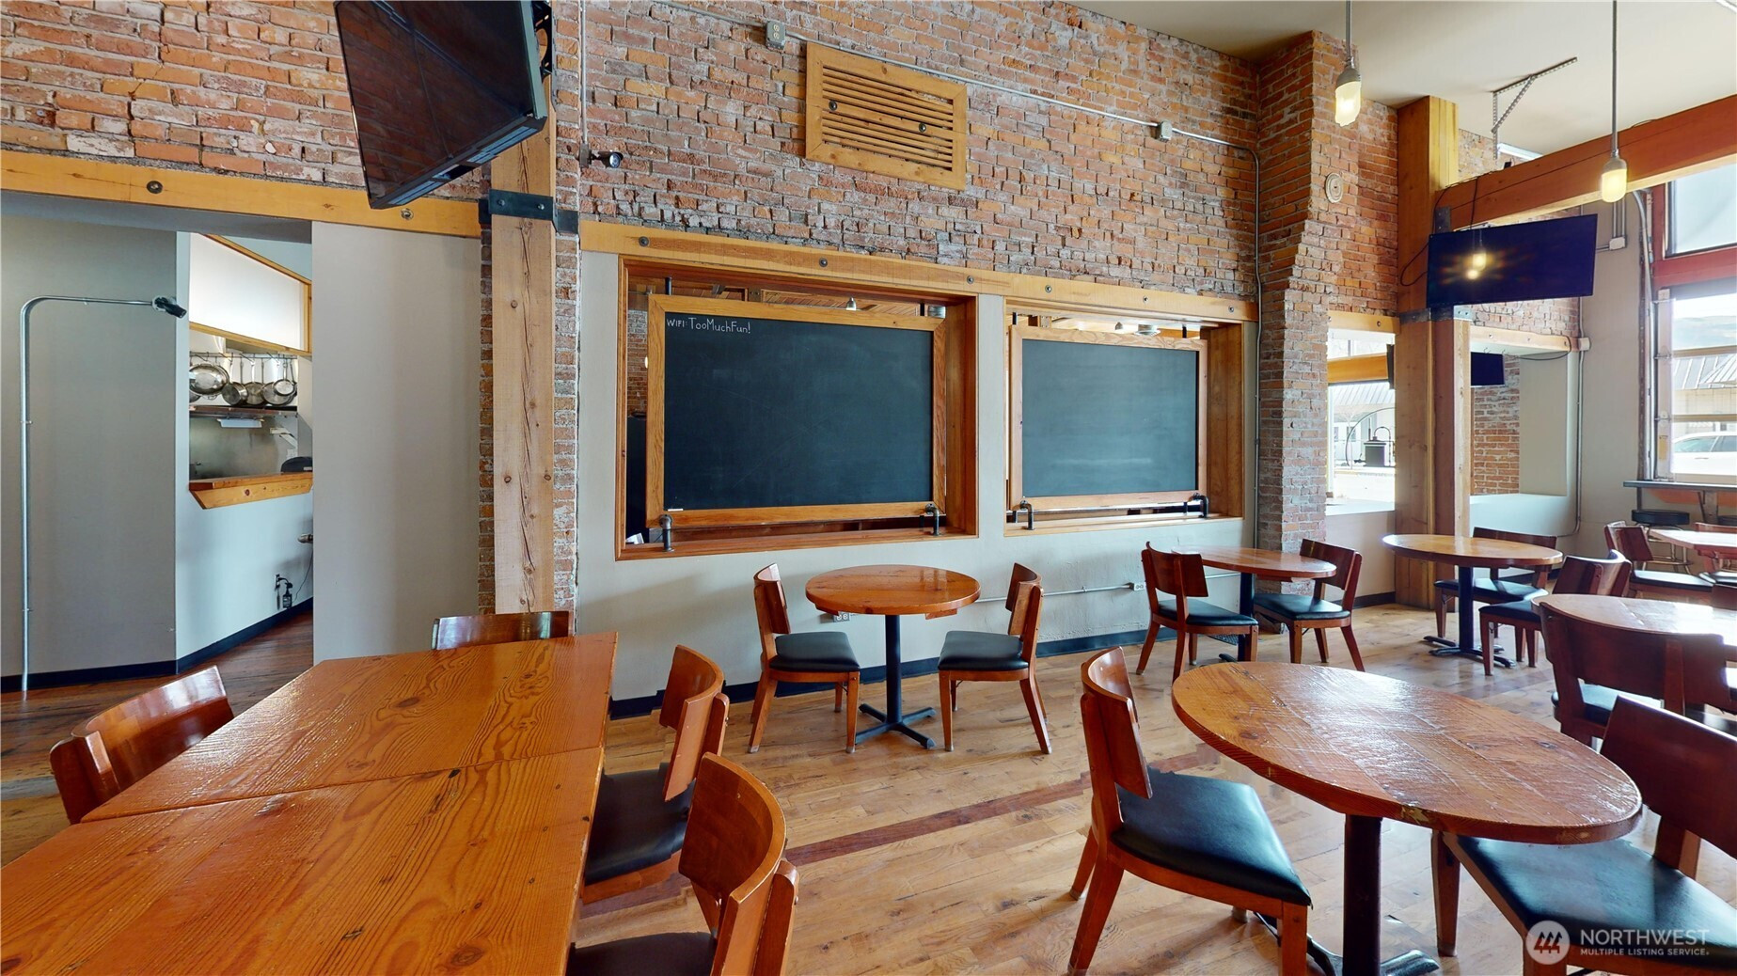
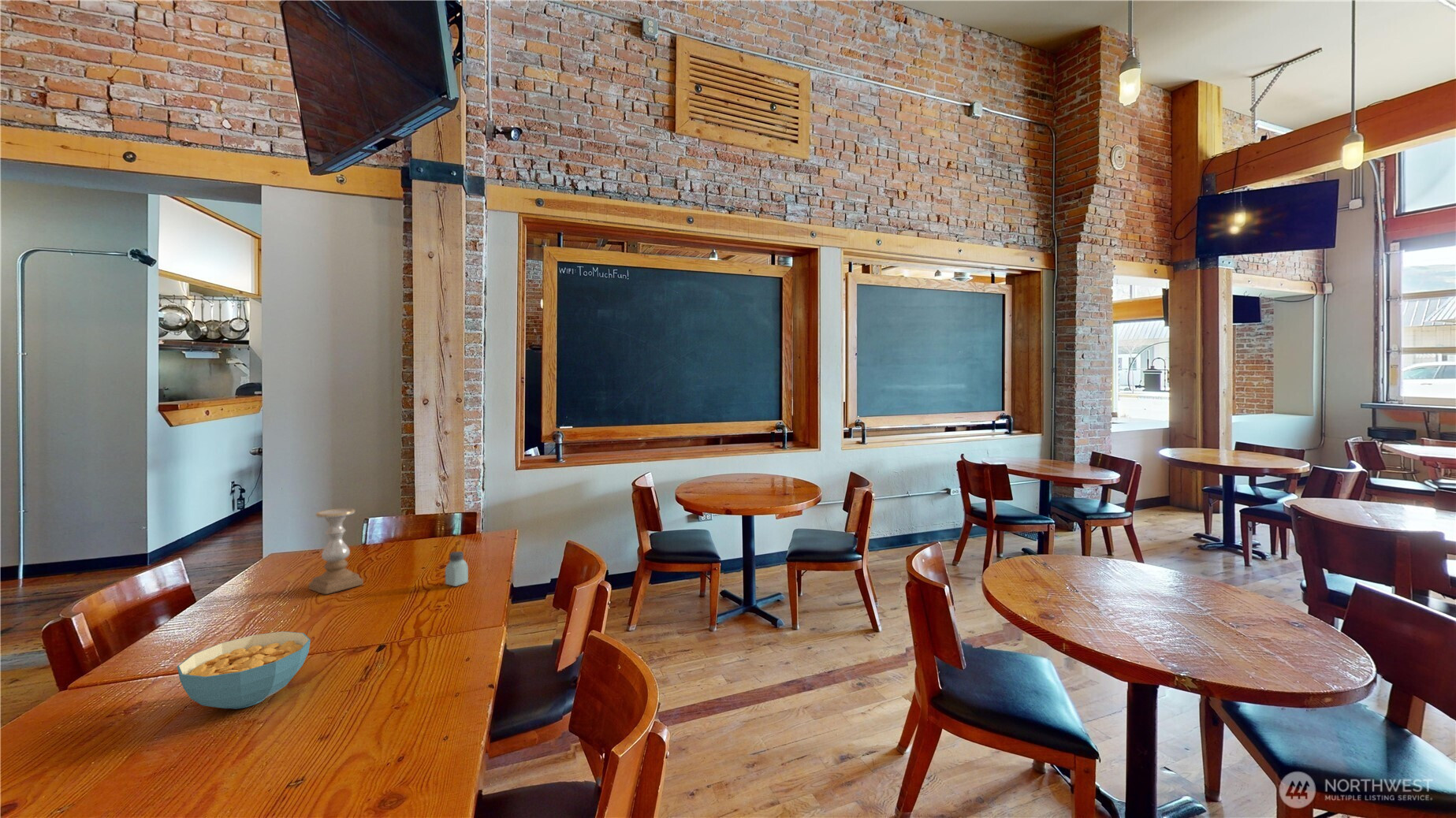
+ saltshaker [445,551,469,587]
+ cereal bowl [177,630,311,710]
+ candle holder [308,508,364,595]
